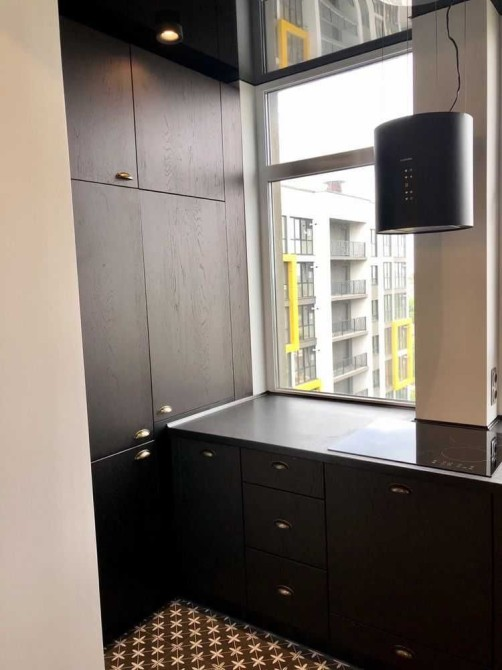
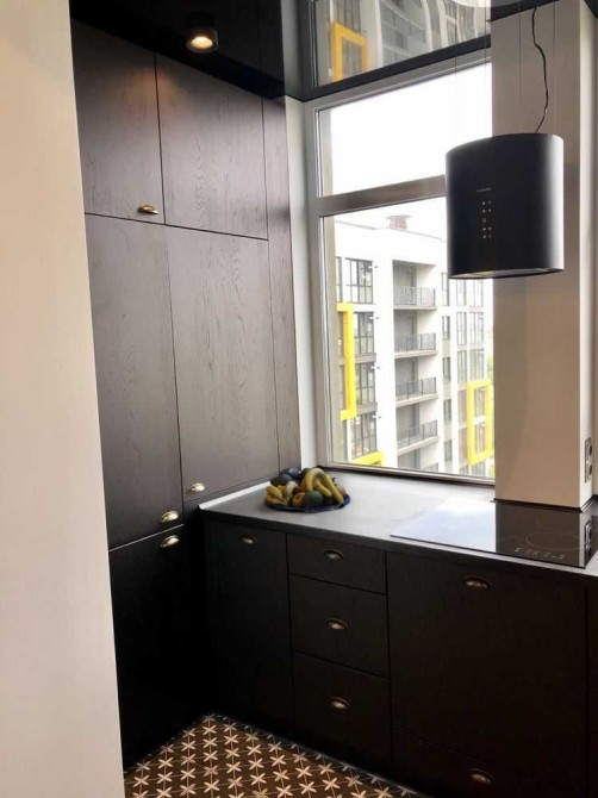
+ fruit bowl [263,466,351,513]
